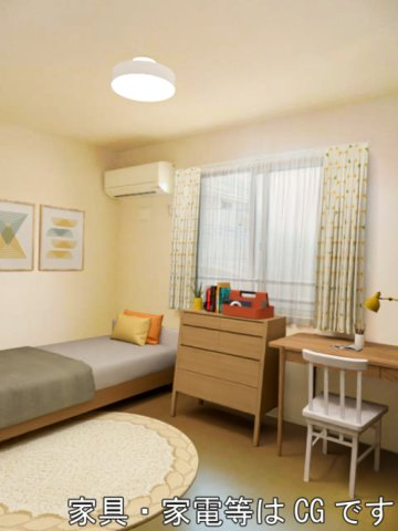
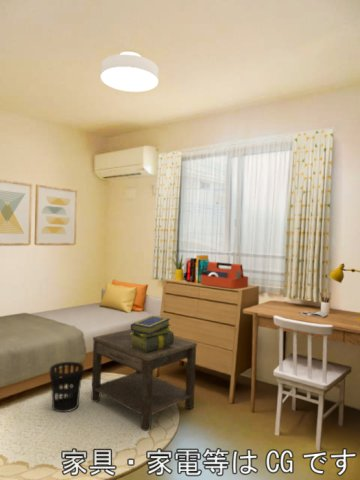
+ stack of books [130,315,175,353]
+ side table [90,328,198,432]
+ wastebasket [48,361,85,413]
